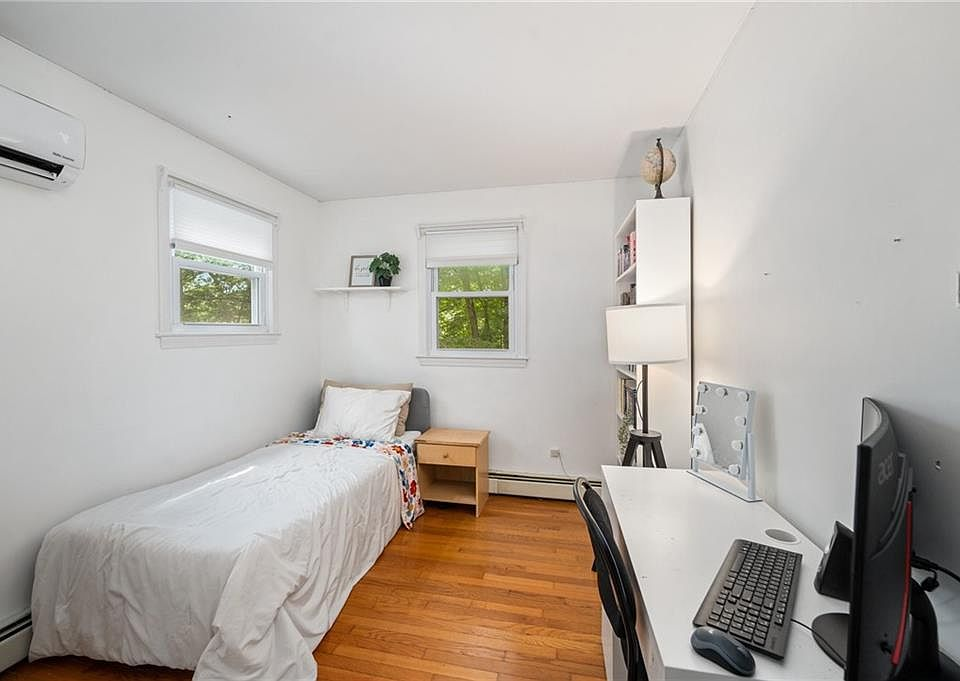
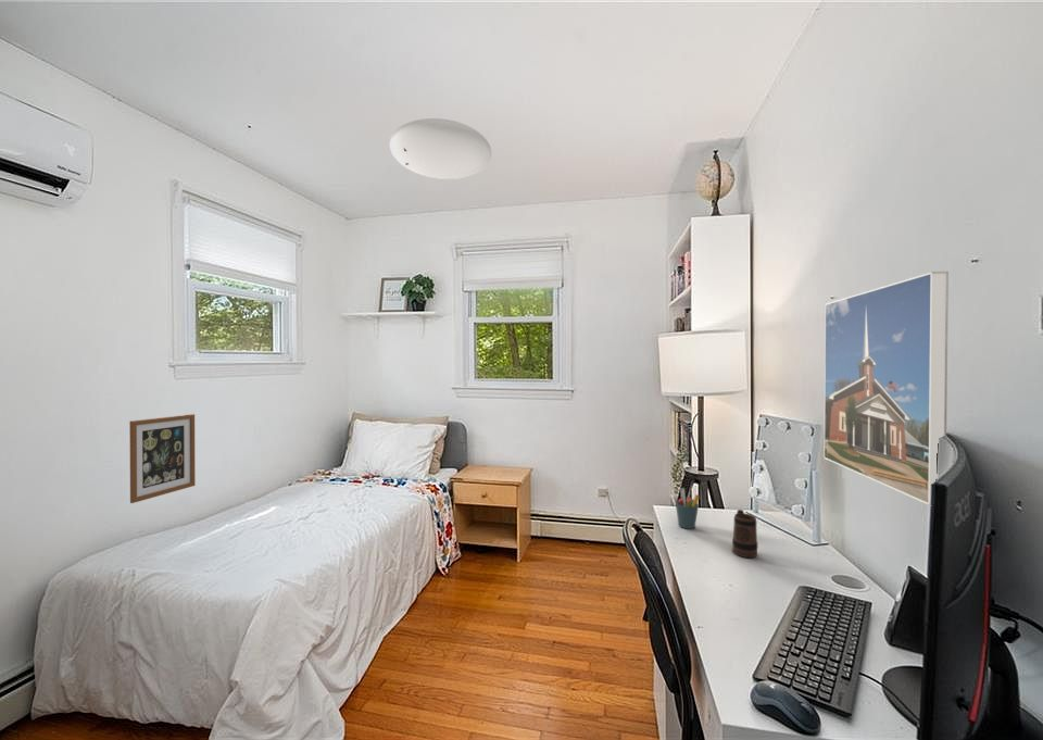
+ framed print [822,271,950,506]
+ pen holder [675,487,701,530]
+ ceiling light [389,117,492,180]
+ mug [731,509,758,559]
+ wall art [128,413,197,504]
